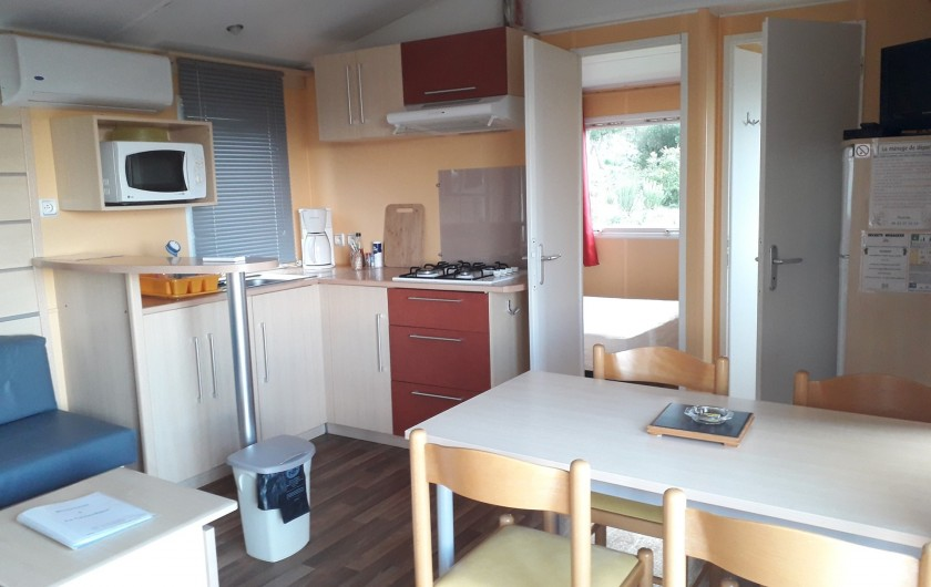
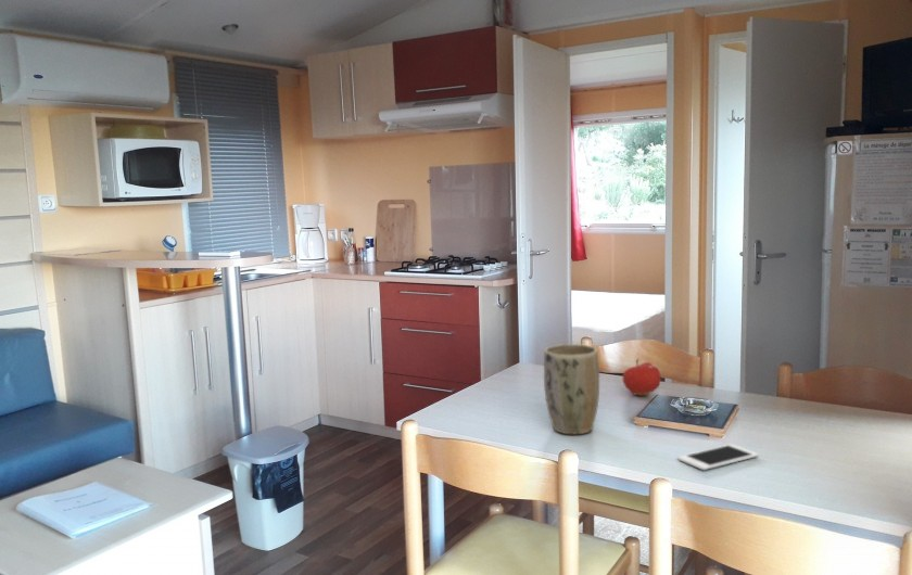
+ plant pot [543,343,600,435]
+ cell phone [677,444,759,471]
+ fruit [622,358,662,396]
